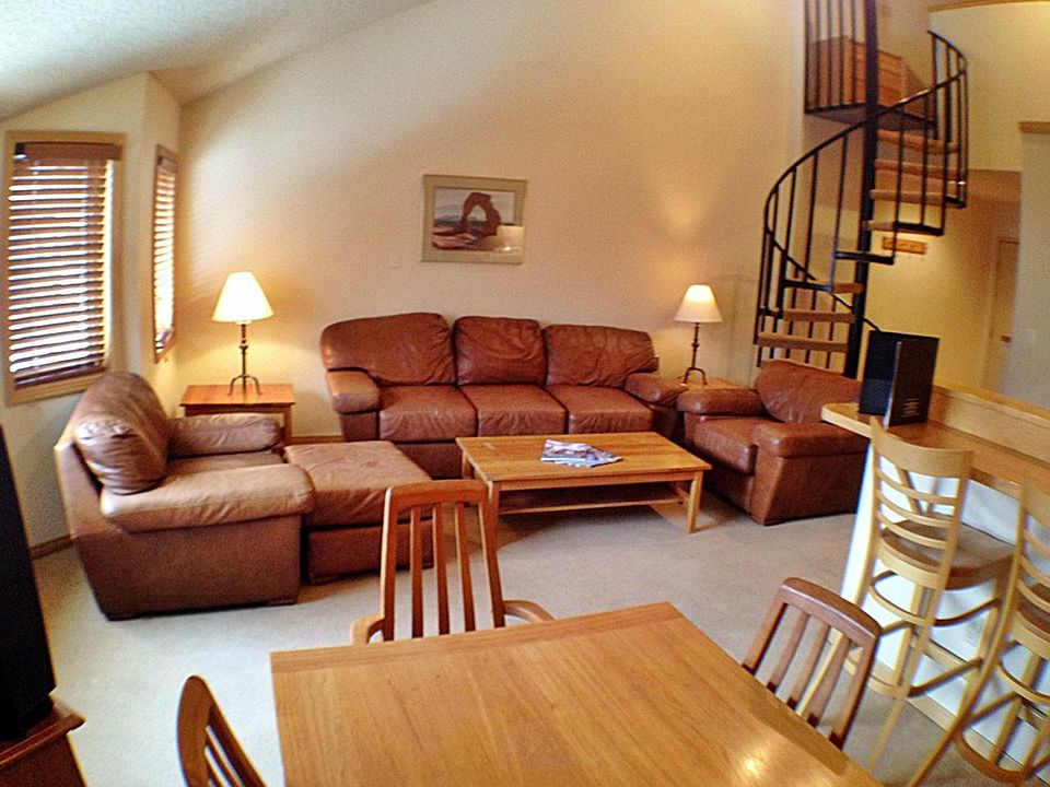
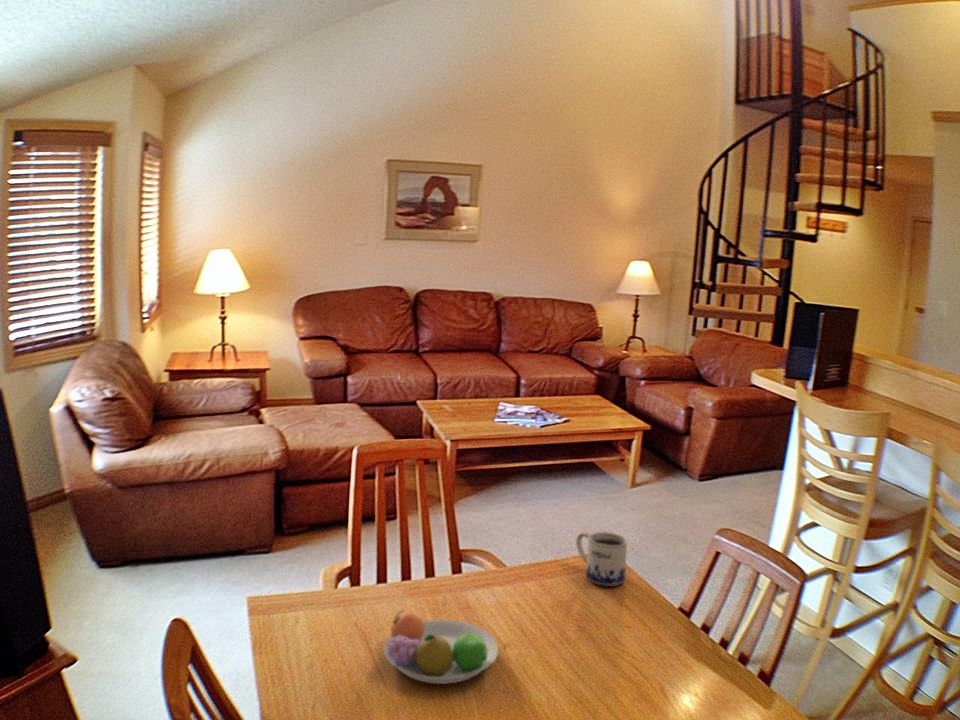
+ mug [575,531,628,587]
+ fruit bowl [382,610,499,685]
